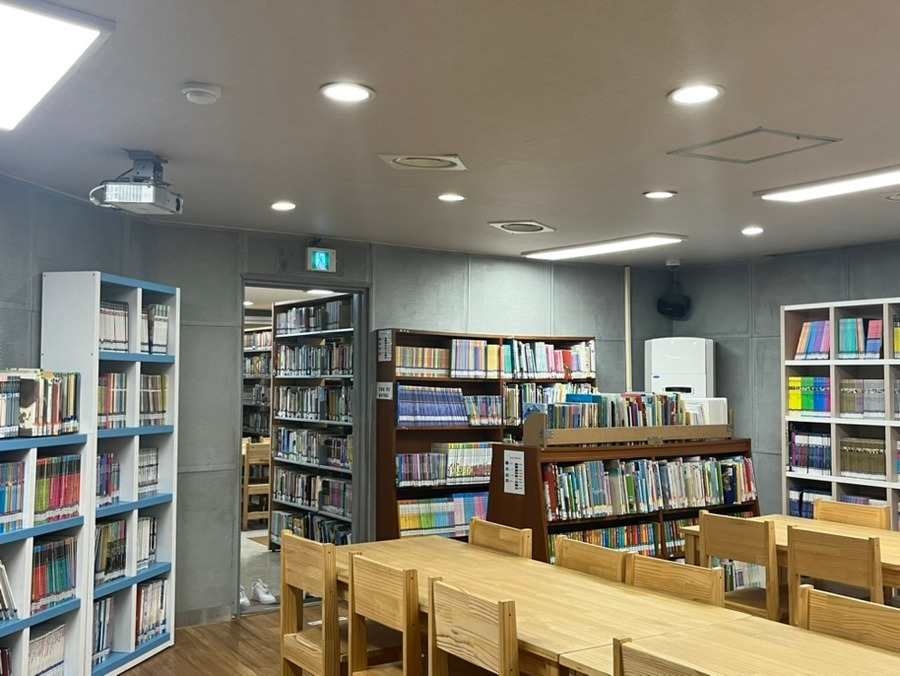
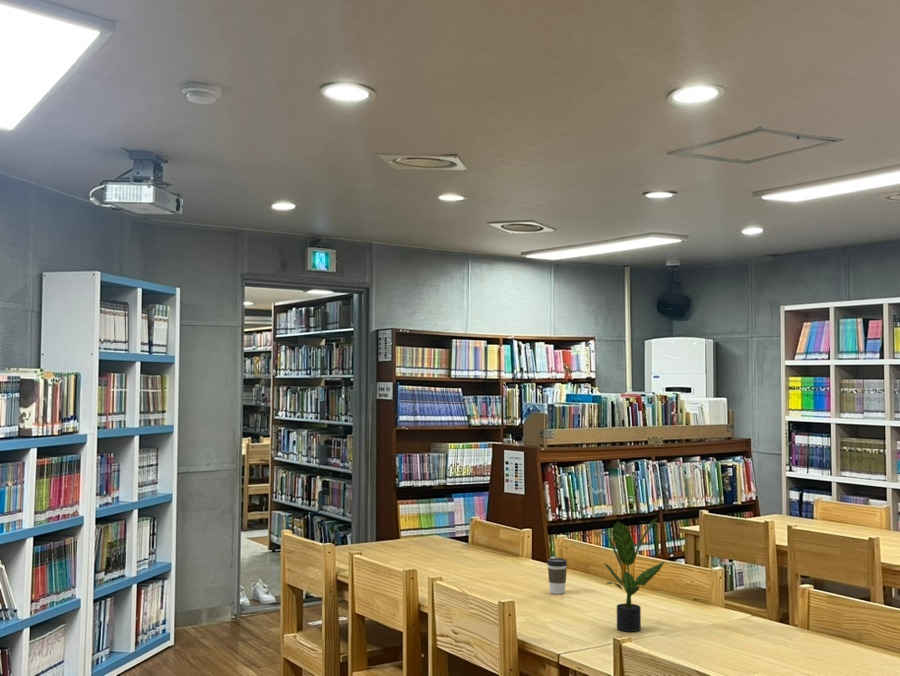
+ potted plant [603,517,665,633]
+ coffee cup [546,557,568,595]
